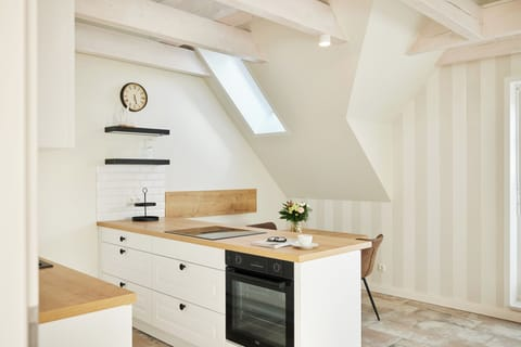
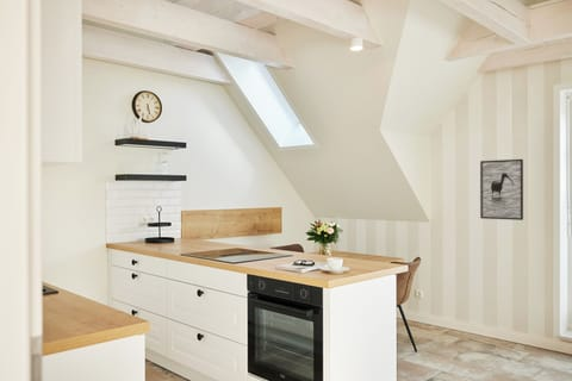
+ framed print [479,158,524,221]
